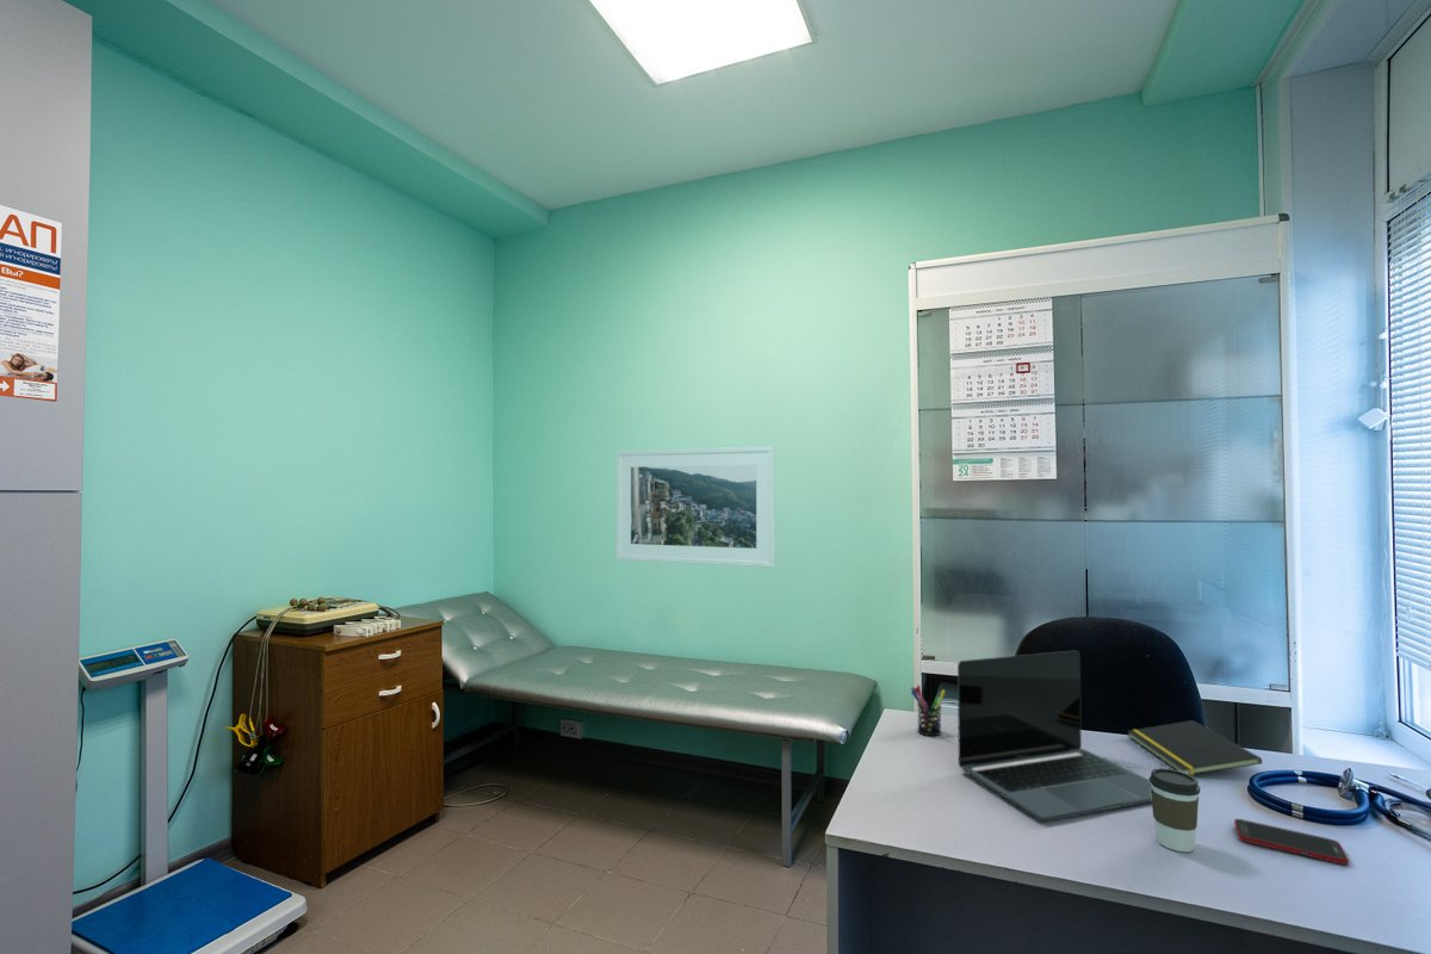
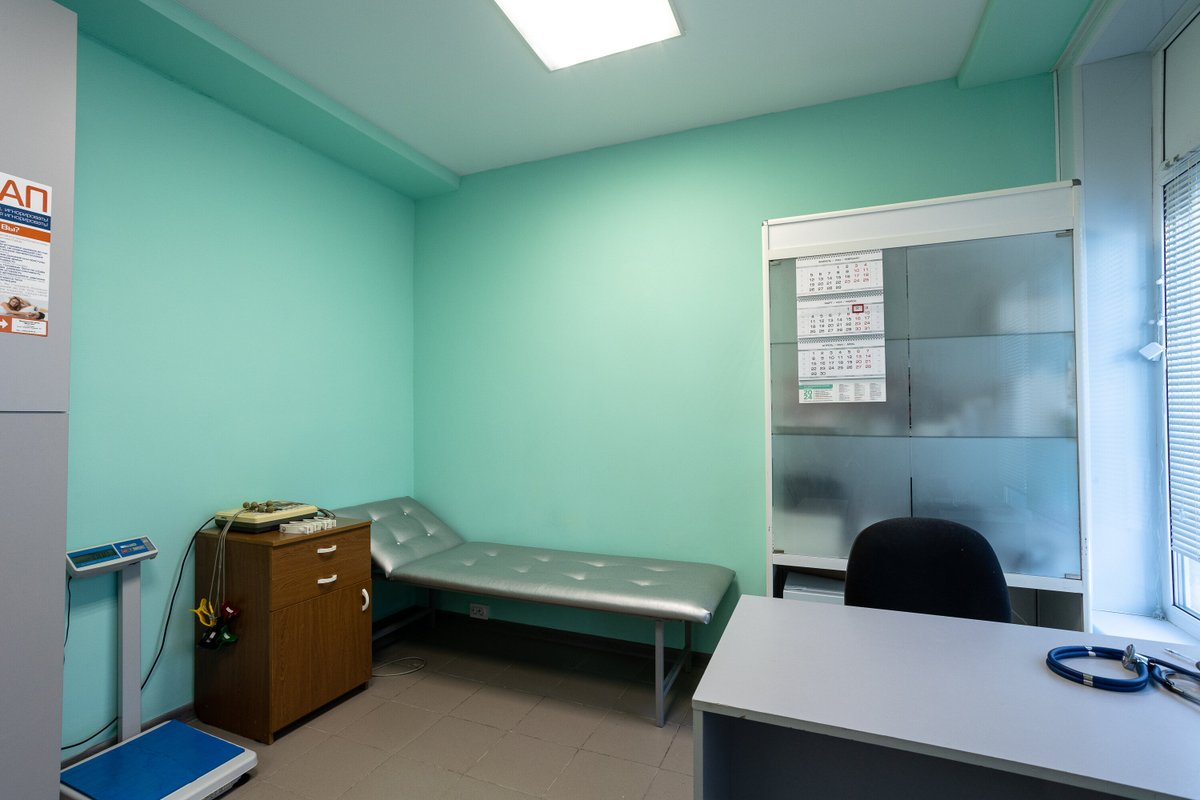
- notepad [1126,719,1264,776]
- laptop [956,650,1152,822]
- pen holder [910,684,947,737]
- cell phone [1233,818,1350,866]
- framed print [615,445,776,569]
- coffee cup [1148,767,1201,853]
